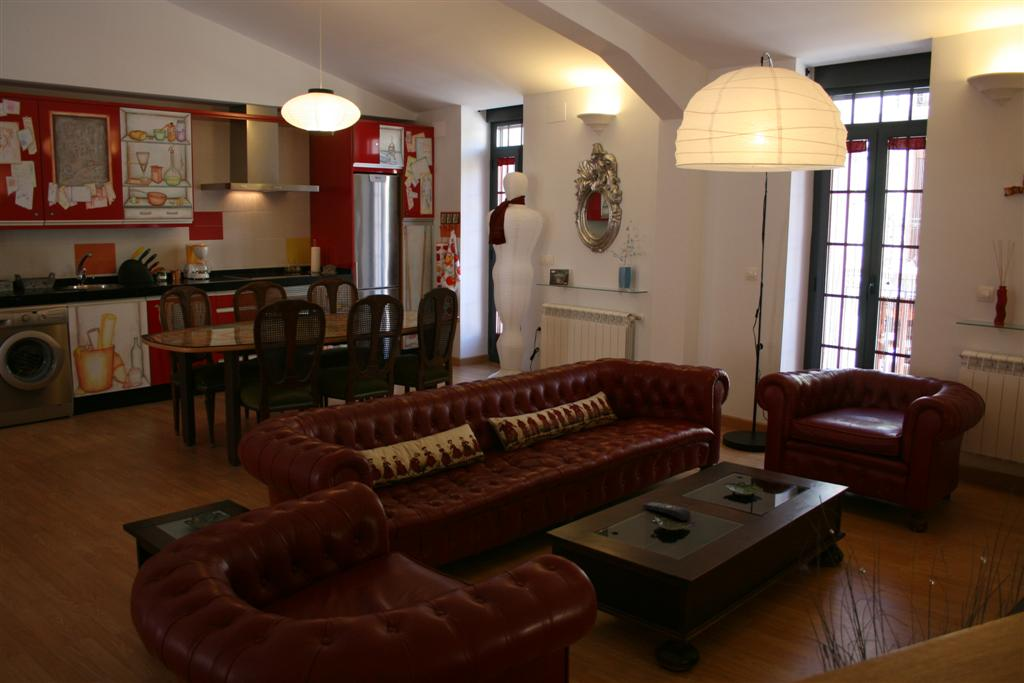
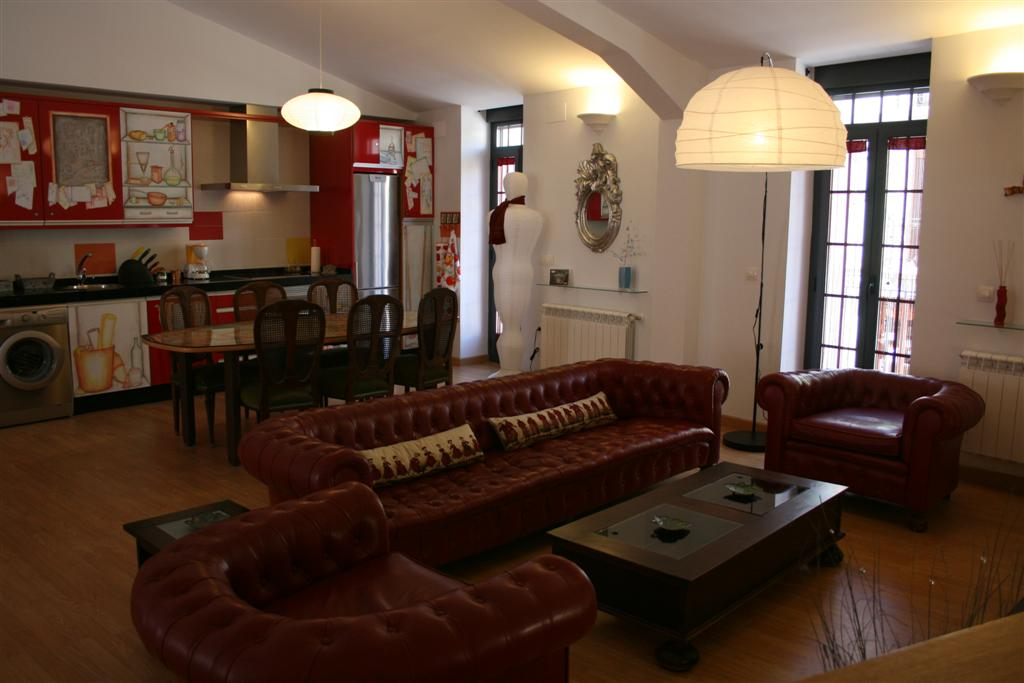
- remote control [642,501,692,521]
